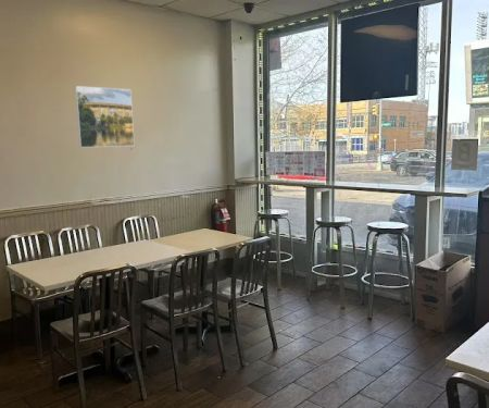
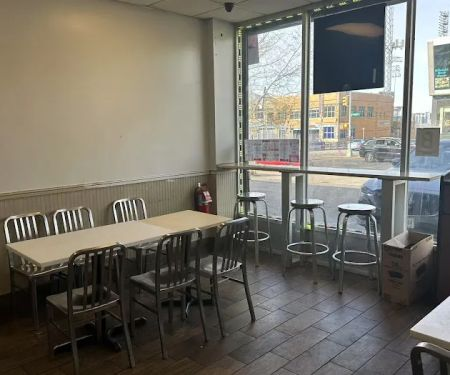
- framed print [74,85,136,149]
